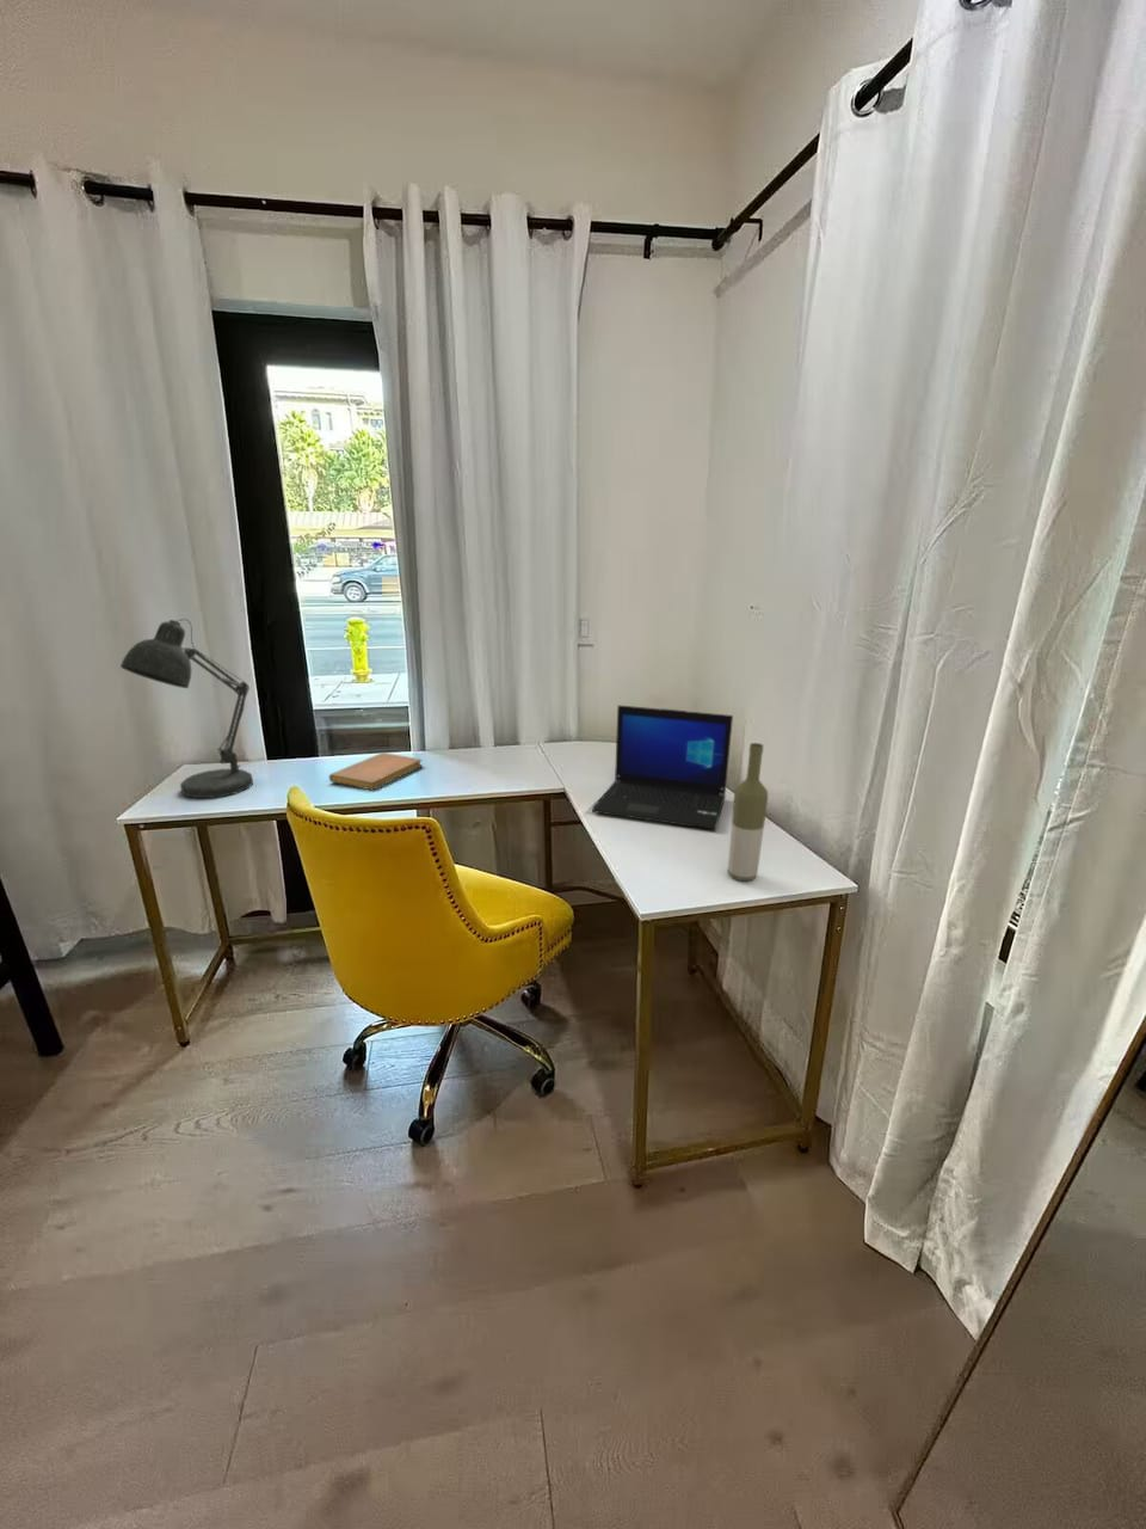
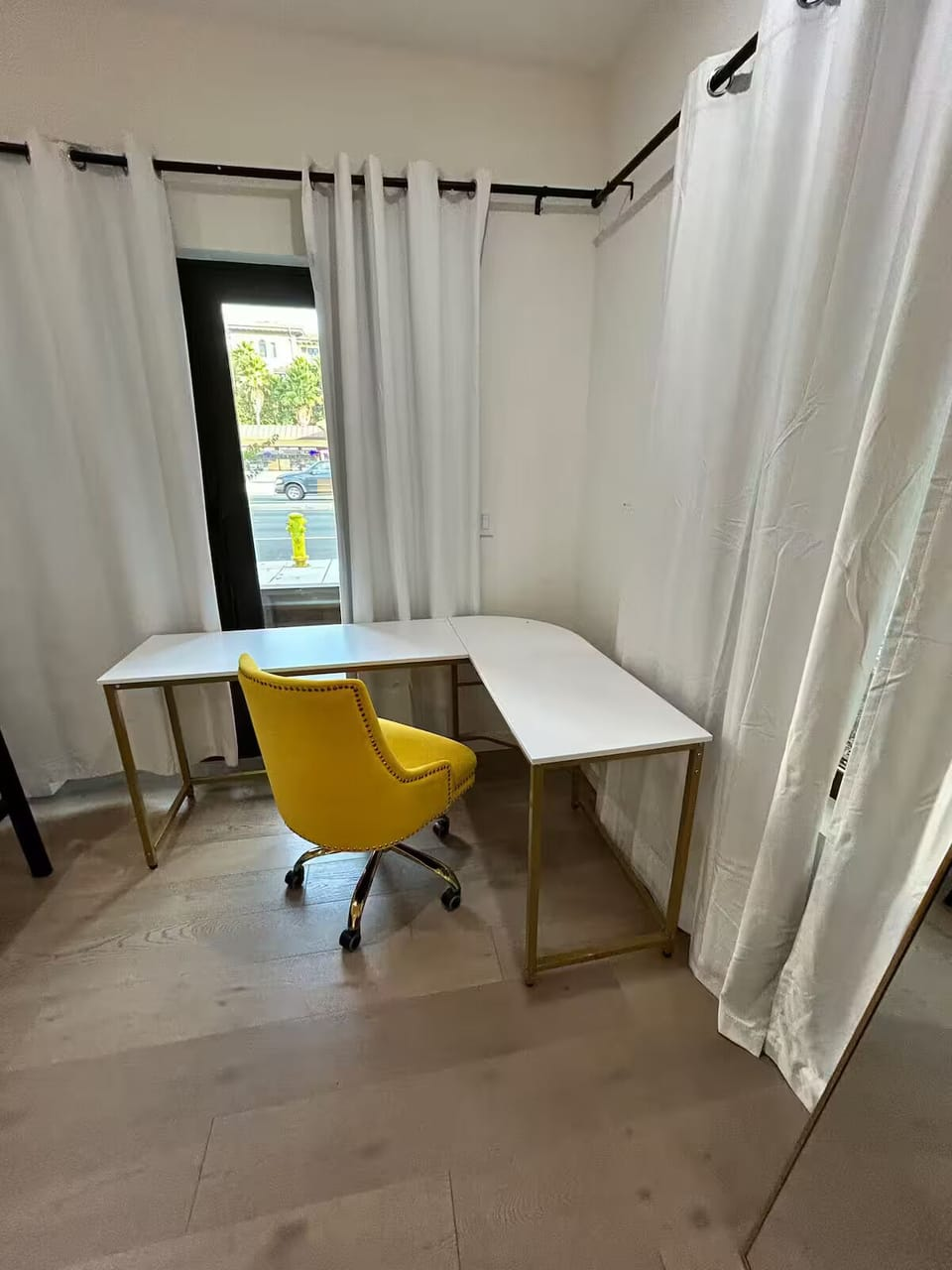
- laptop [591,703,734,831]
- notebook [329,751,424,791]
- desk lamp [119,618,254,799]
- bottle [727,742,769,881]
